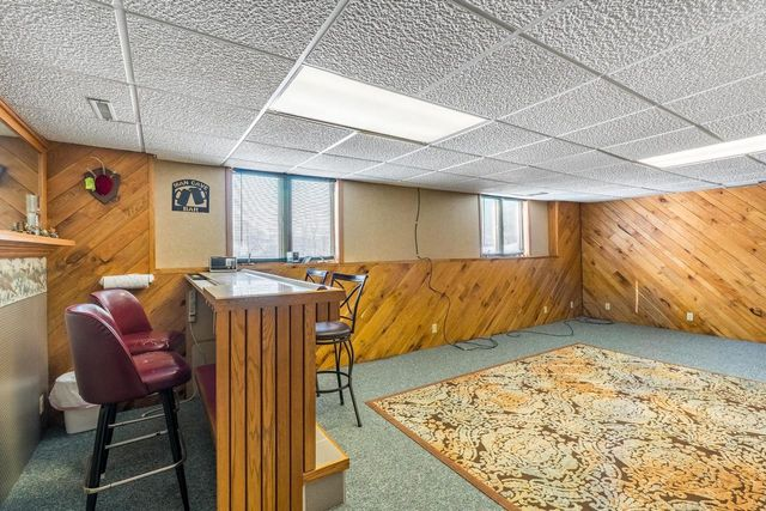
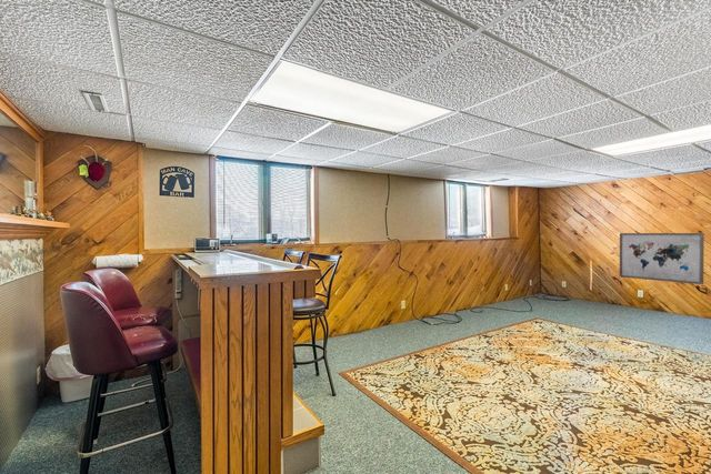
+ wall art [619,232,705,285]
